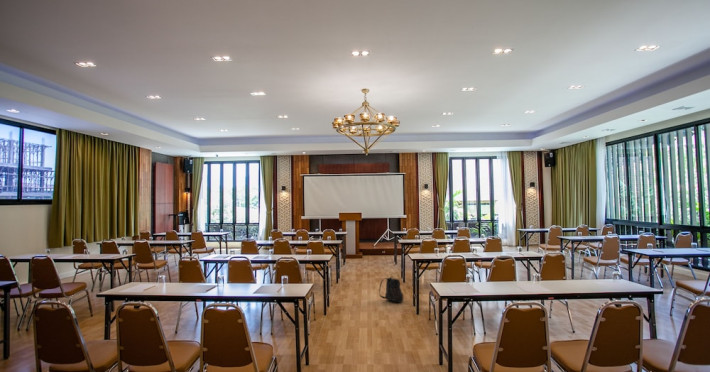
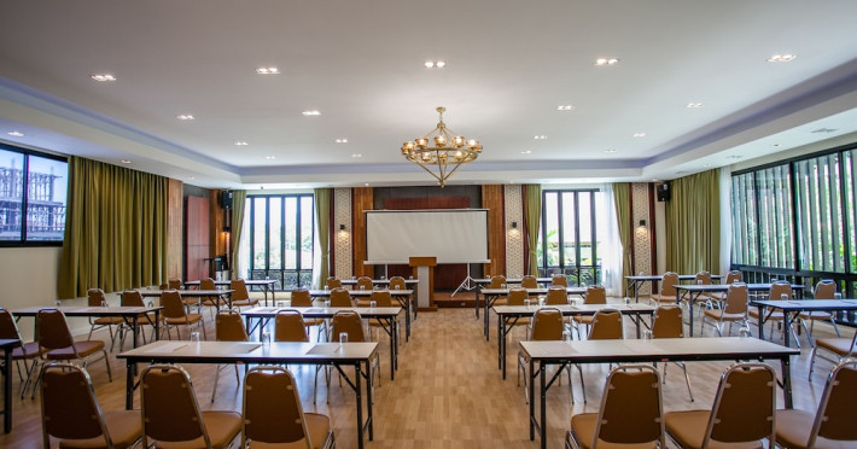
- backpack [378,276,404,303]
